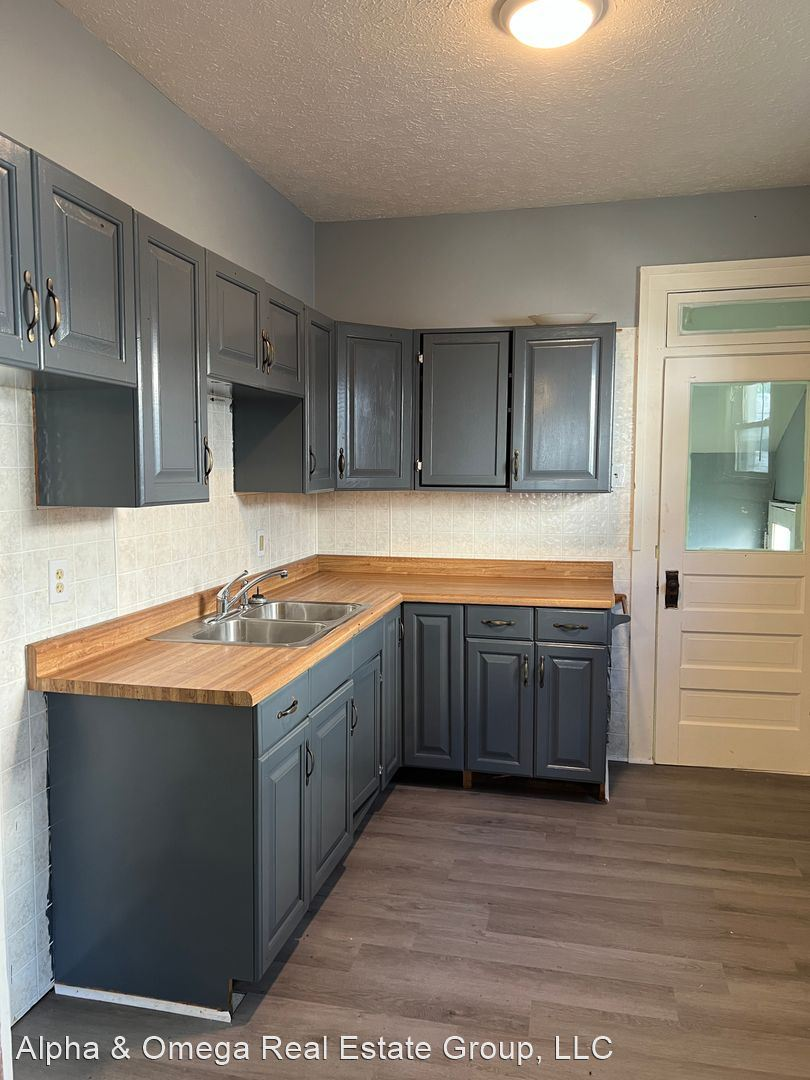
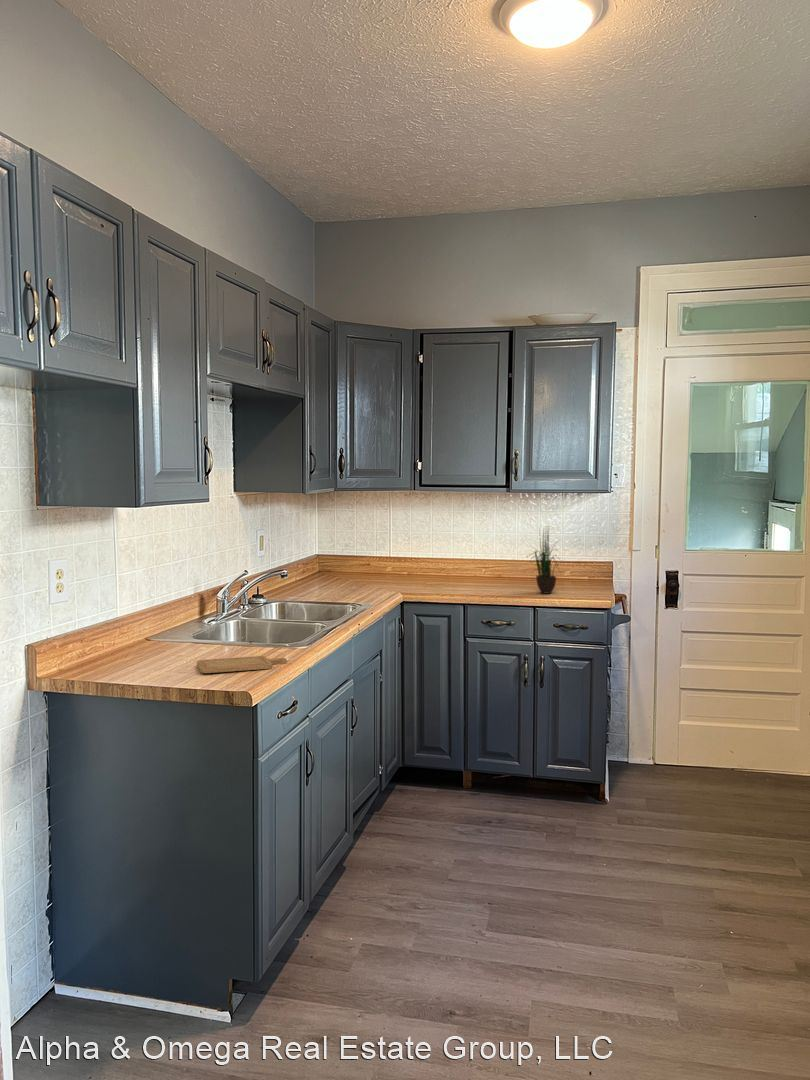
+ chopping board [196,655,288,674]
+ potted plant [527,526,563,595]
